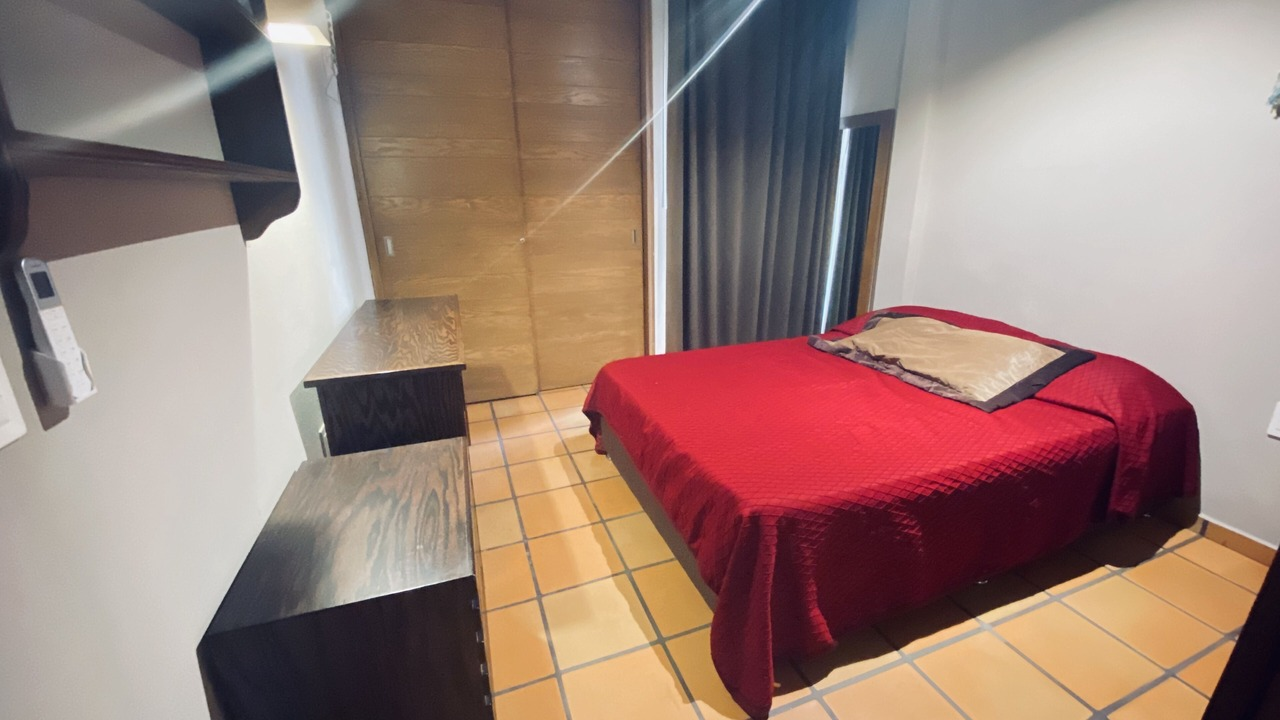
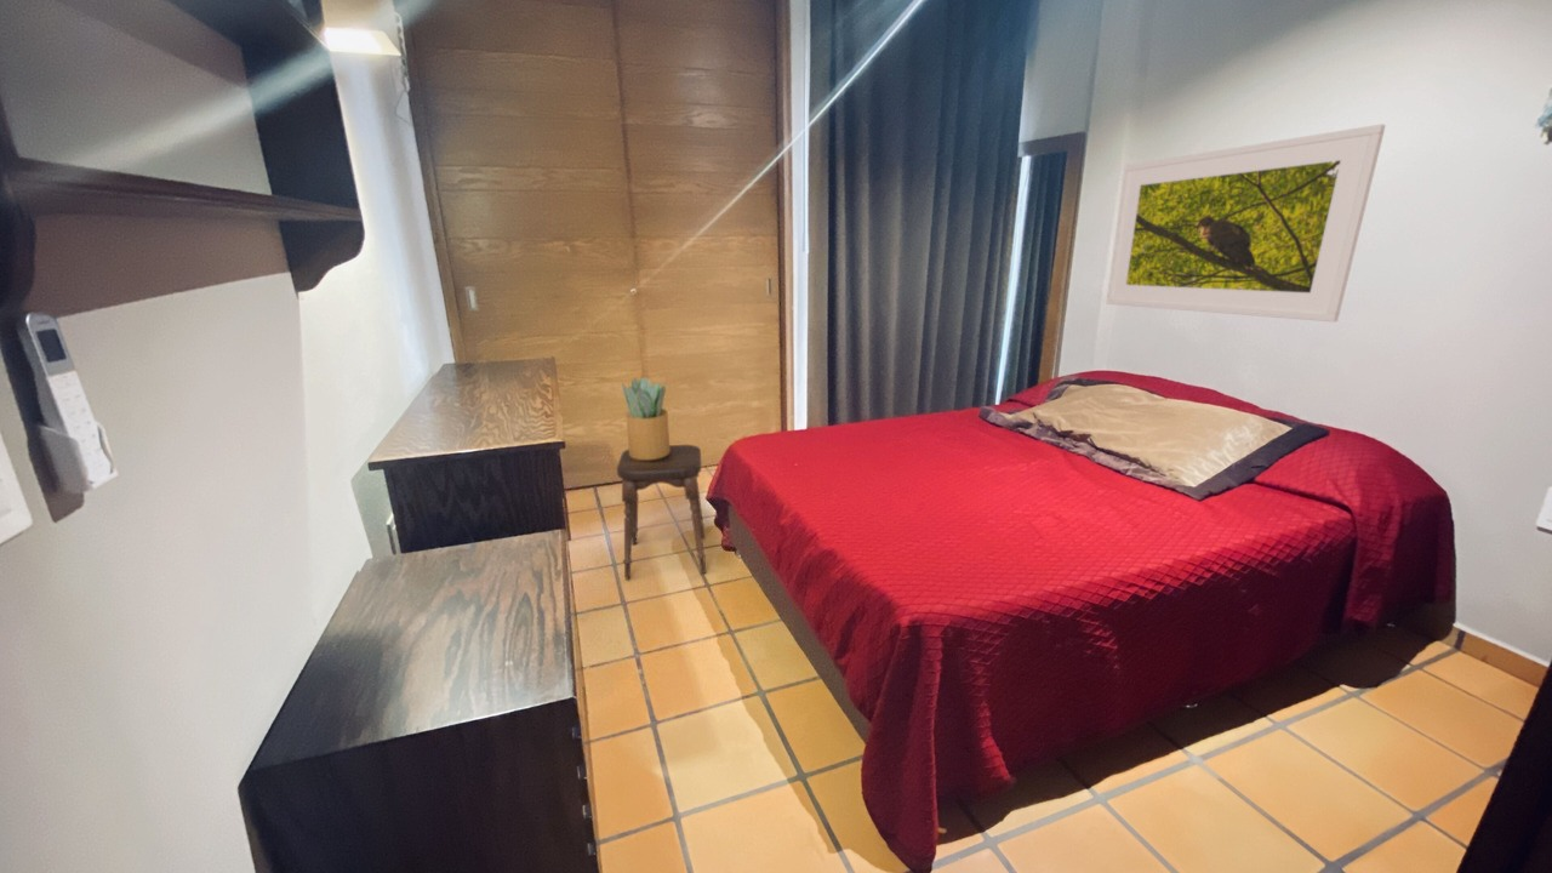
+ potted plant [621,376,671,460]
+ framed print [1105,124,1387,323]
+ stool [616,444,707,581]
